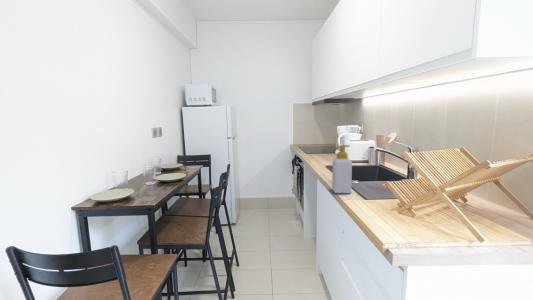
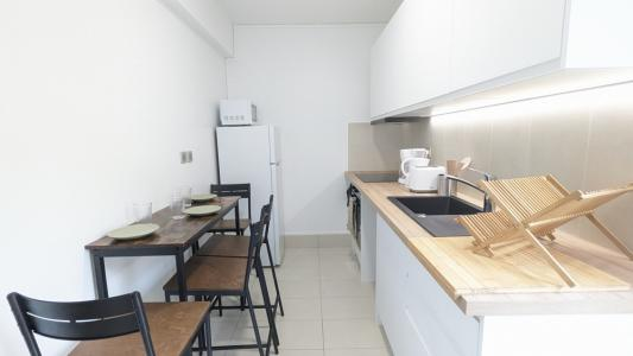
- soap bottle [331,144,353,194]
